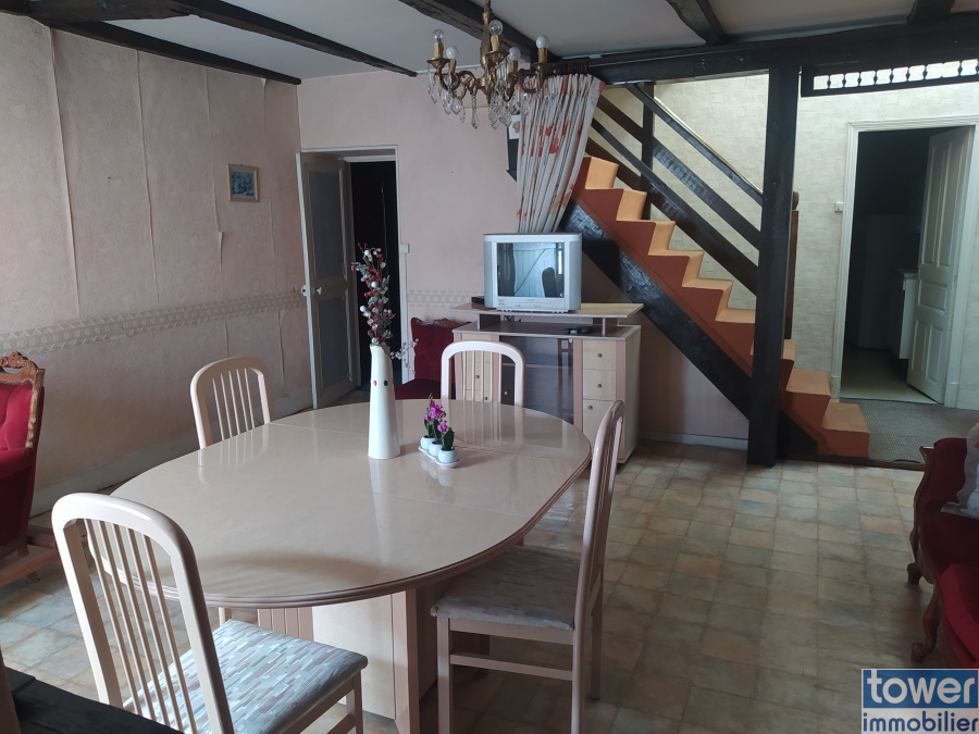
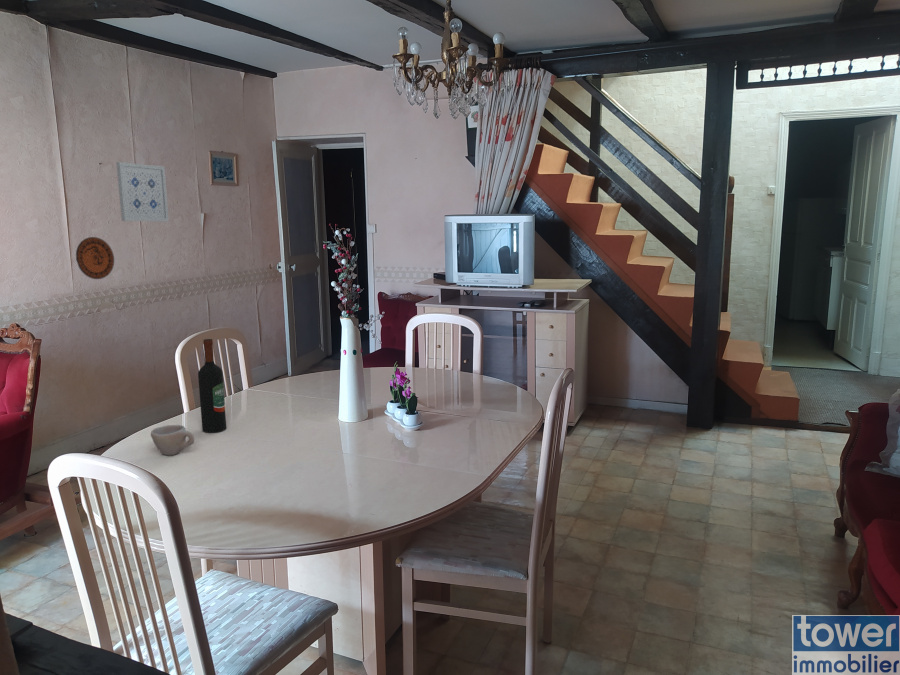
+ decorative plate [75,236,115,280]
+ wall art [115,161,170,222]
+ cup [150,424,195,456]
+ wine bottle [197,338,227,434]
